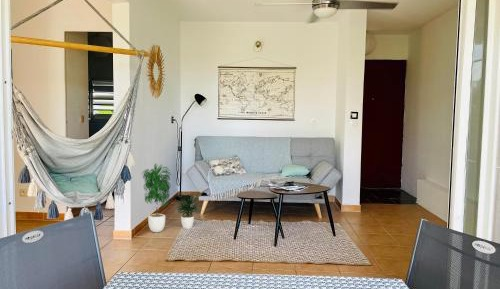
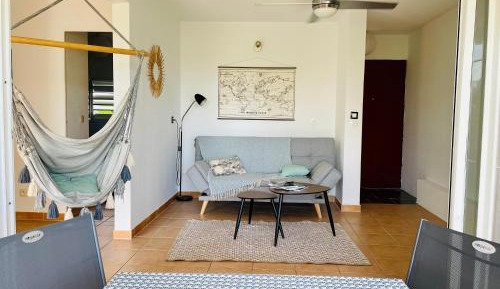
- potted plant [141,164,203,233]
